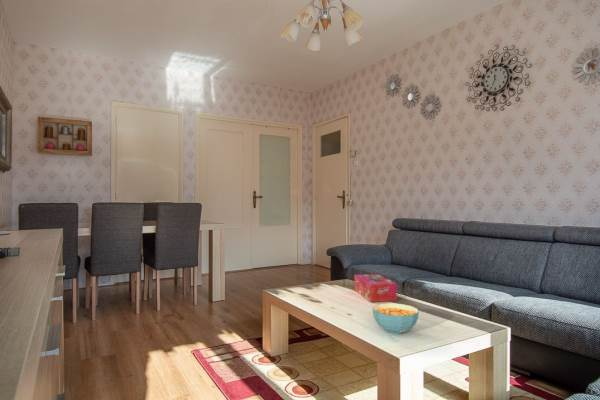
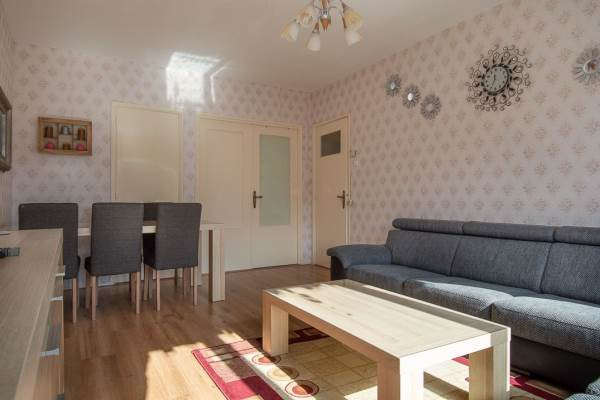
- cereal bowl [372,302,420,335]
- tissue box [354,273,398,303]
